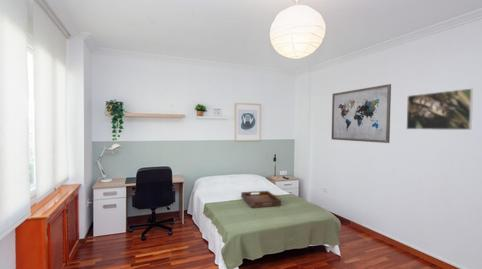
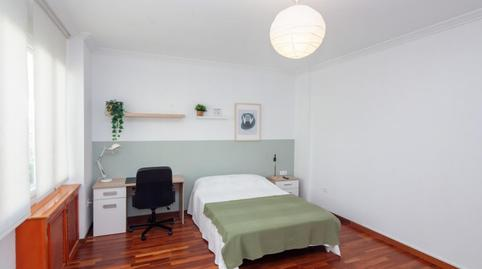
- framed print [405,87,474,131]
- serving tray [240,190,282,209]
- wall art [331,83,392,144]
